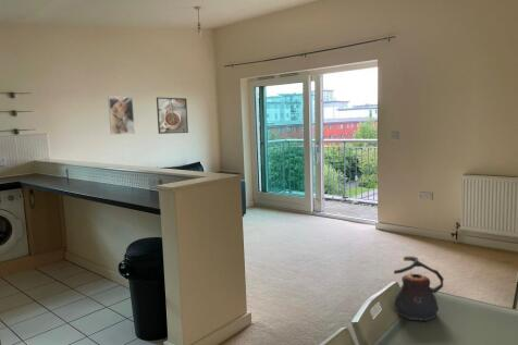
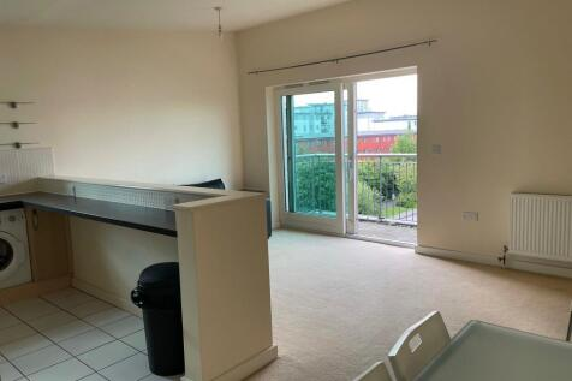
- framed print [156,96,189,135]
- teapot [393,256,445,322]
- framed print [107,96,136,136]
